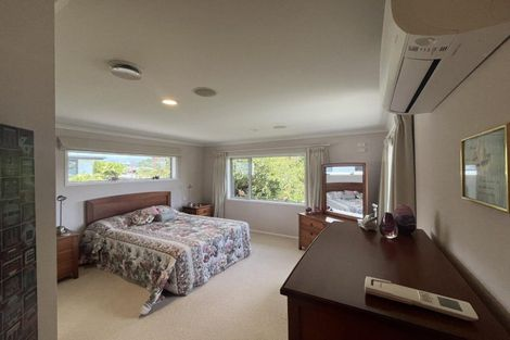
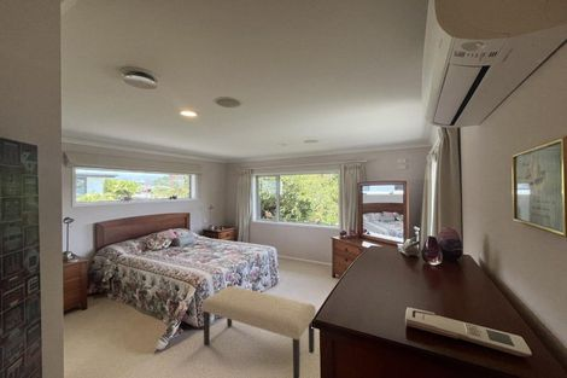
+ bench [200,285,317,378]
